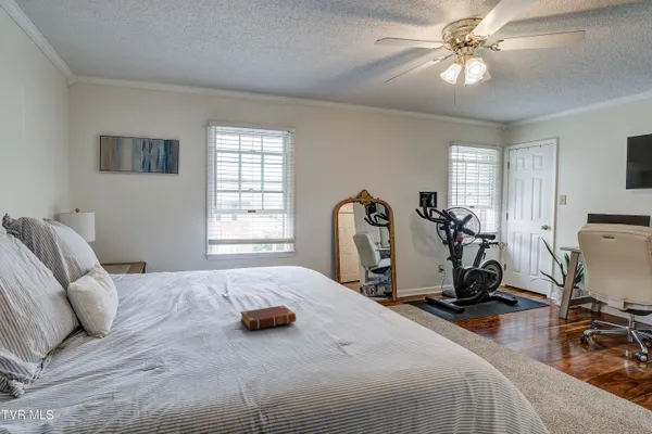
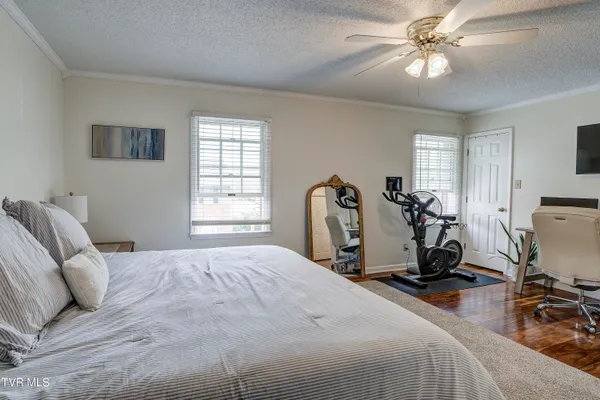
- book [239,304,297,331]
